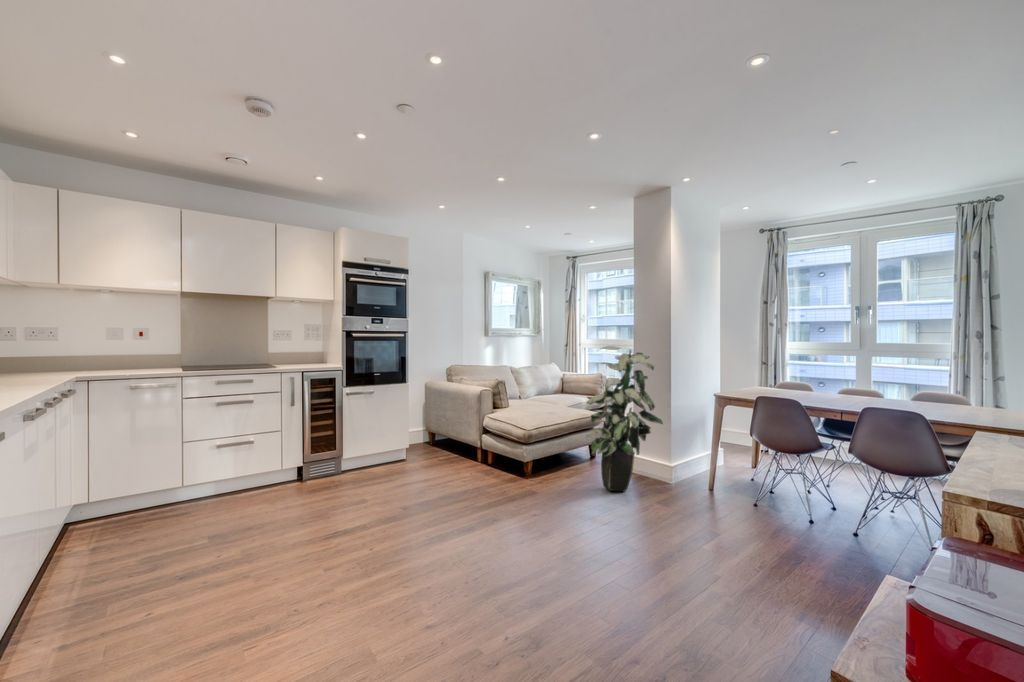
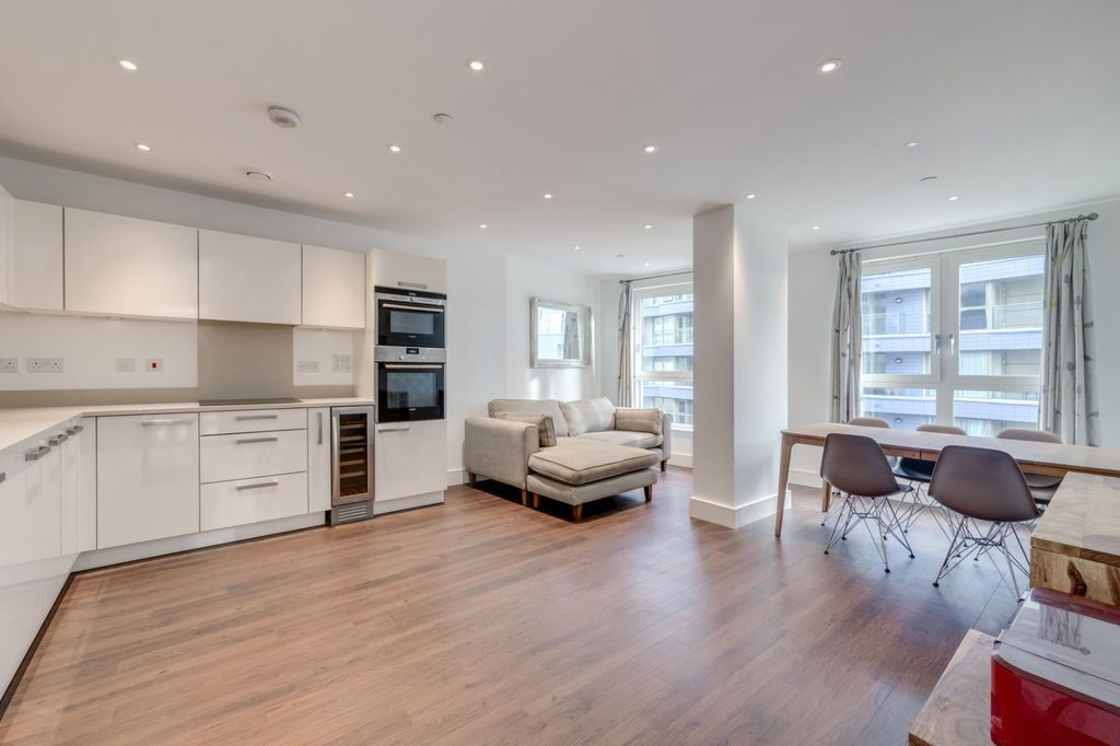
- indoor plant [585,345,664,493]
